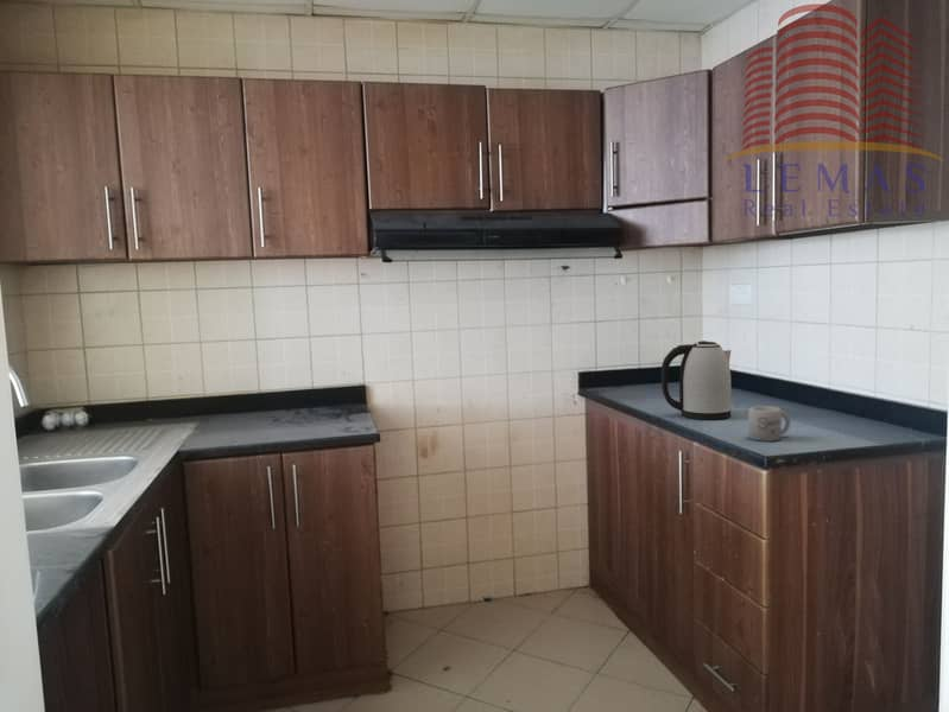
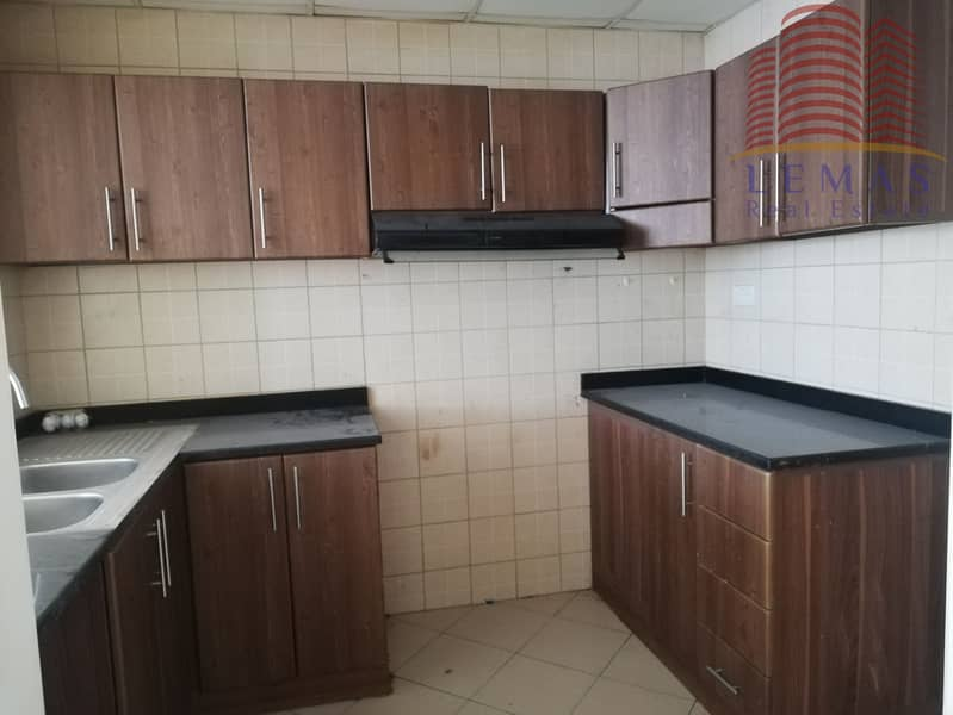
- kettle [660,339,733,421]
- mug [747,405,791,443]
